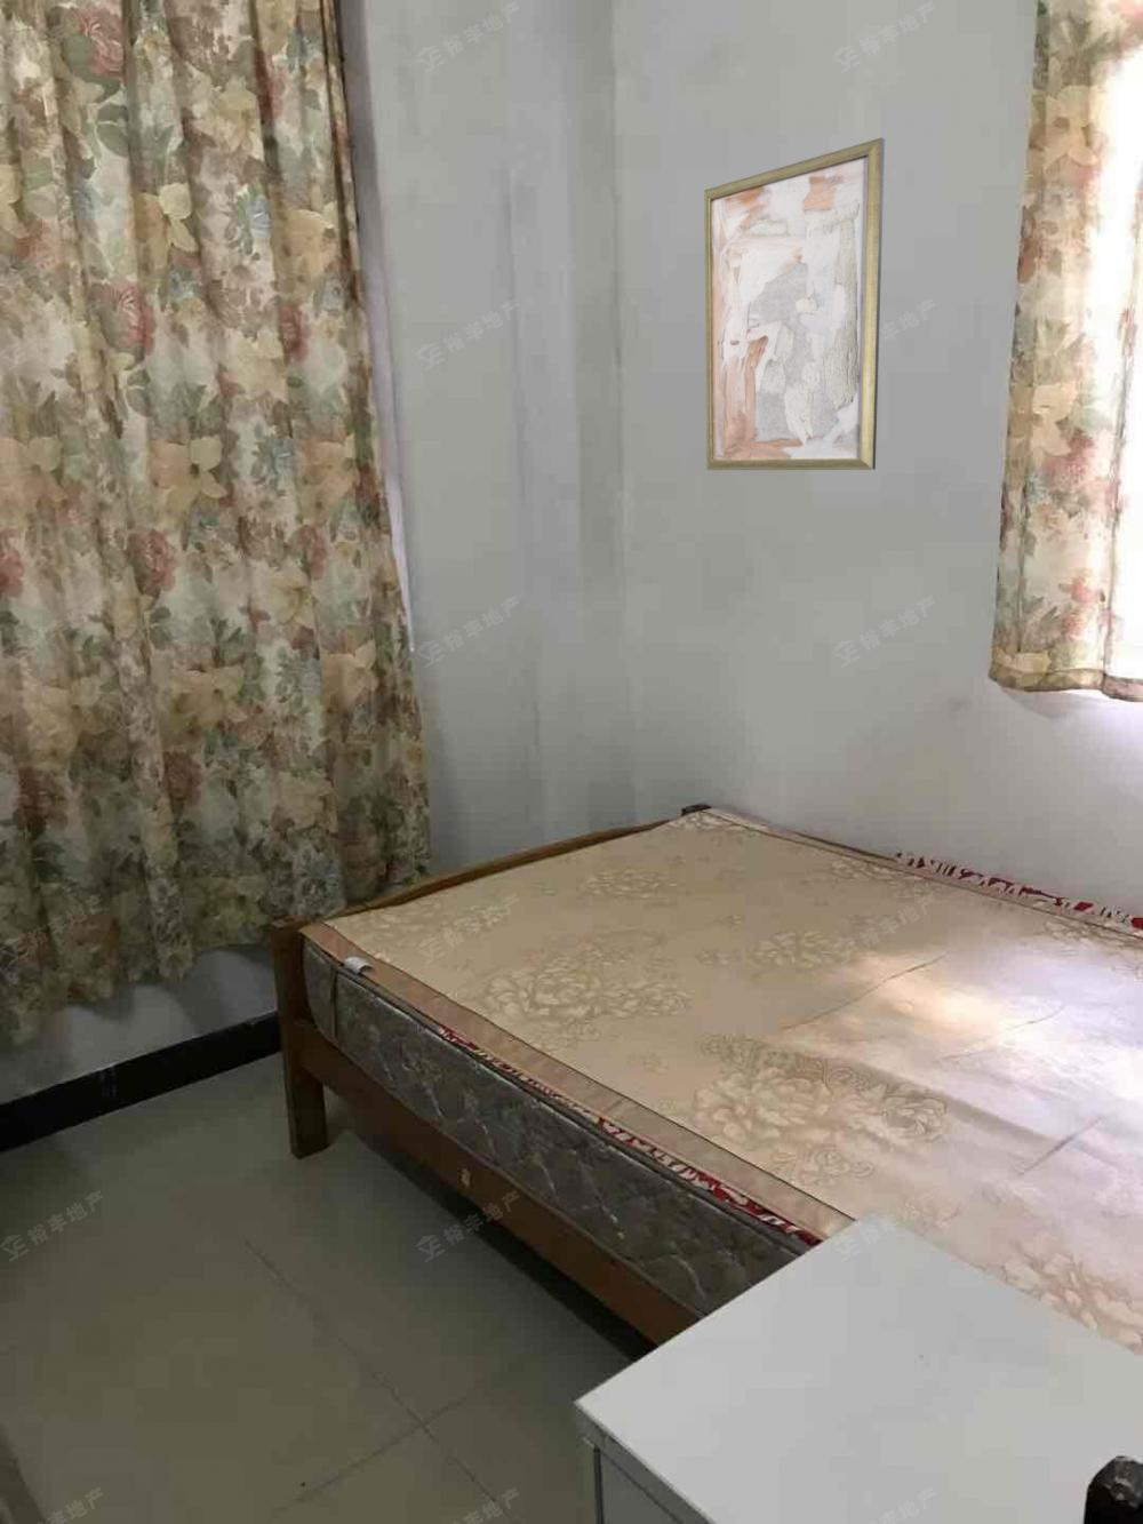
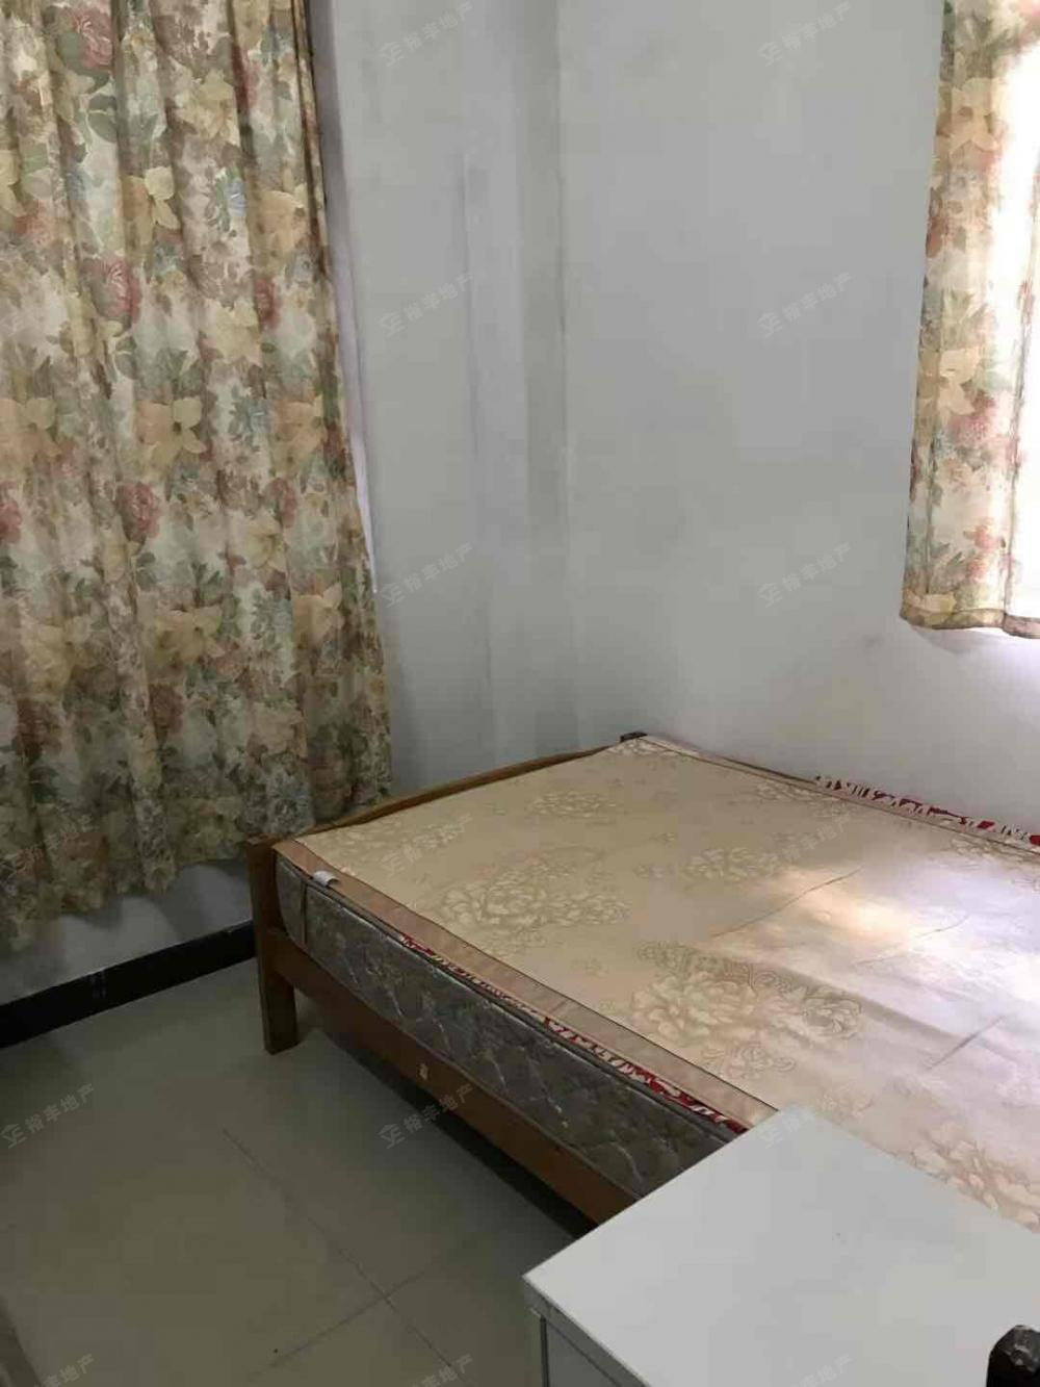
- wall art [702,136,886,471]
